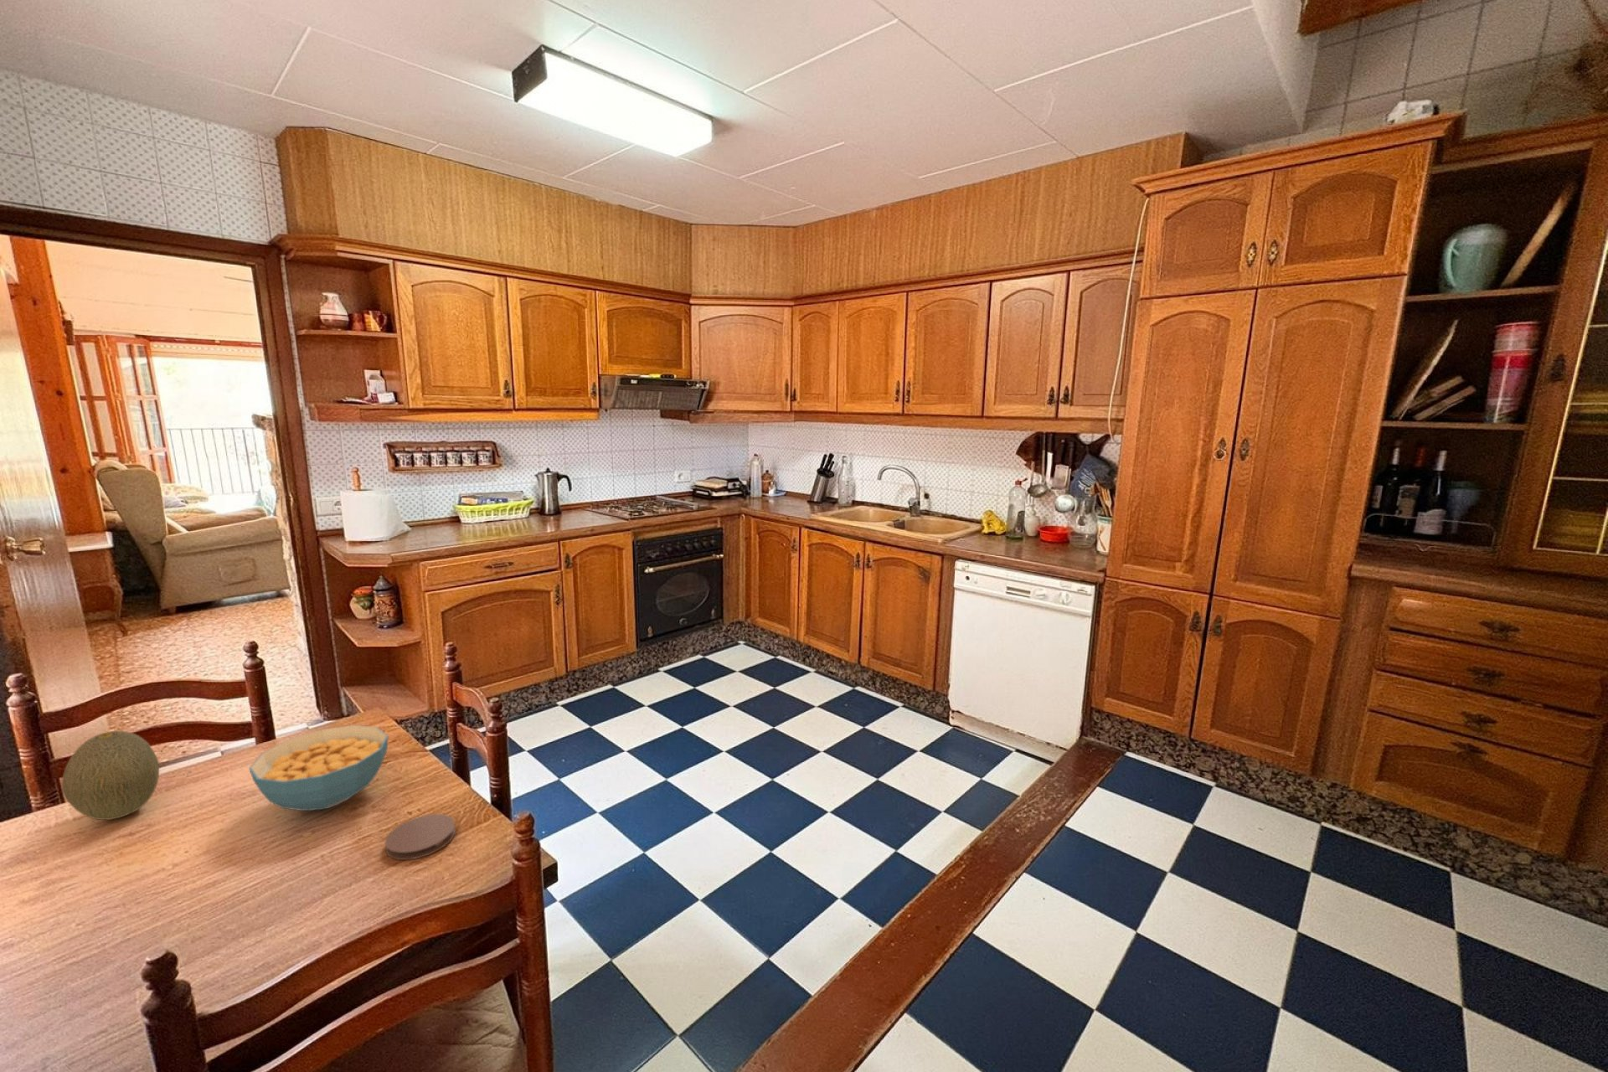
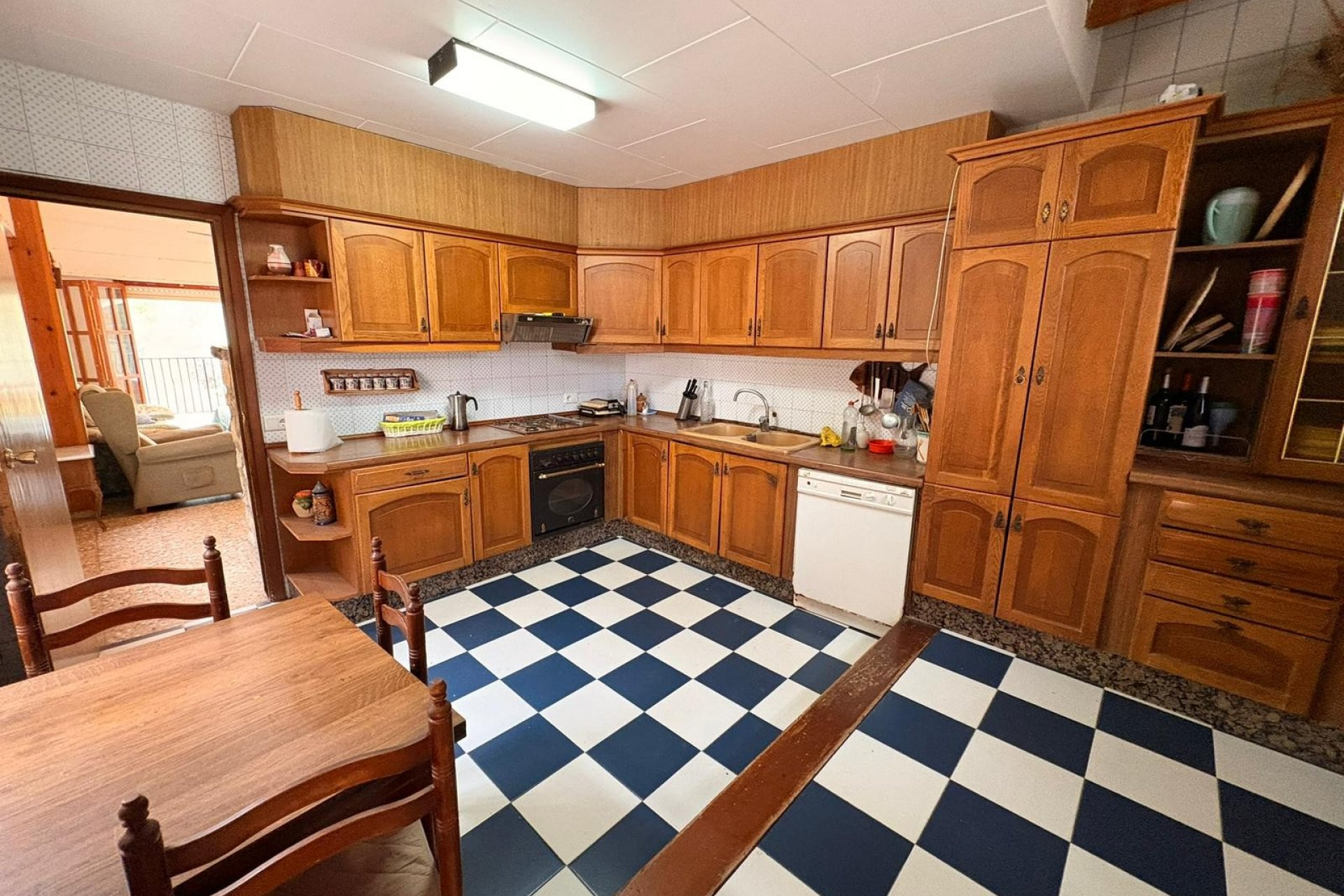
- coaster [384,814,456,861]
- cereal bowl [248,724,389,811]
- fruit [61,730,160,821]
